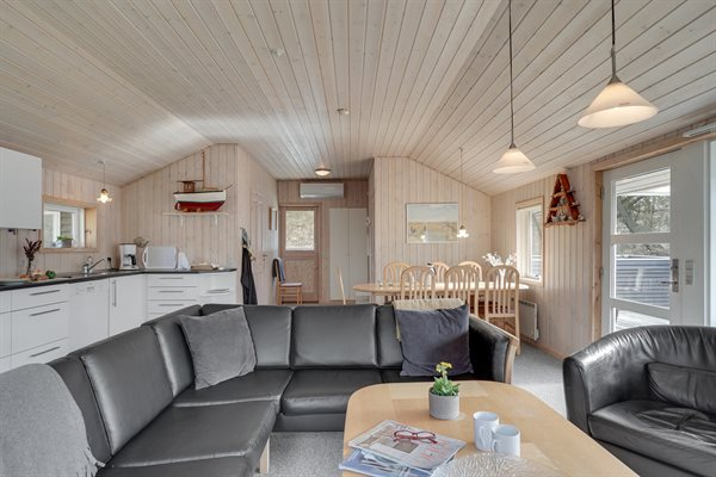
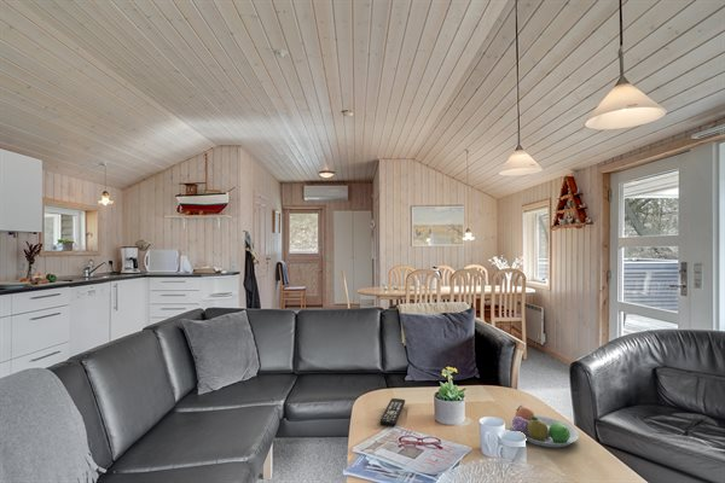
+ remote control [378,397,406,427]
+ fruit bowl [510,405,580,448]
